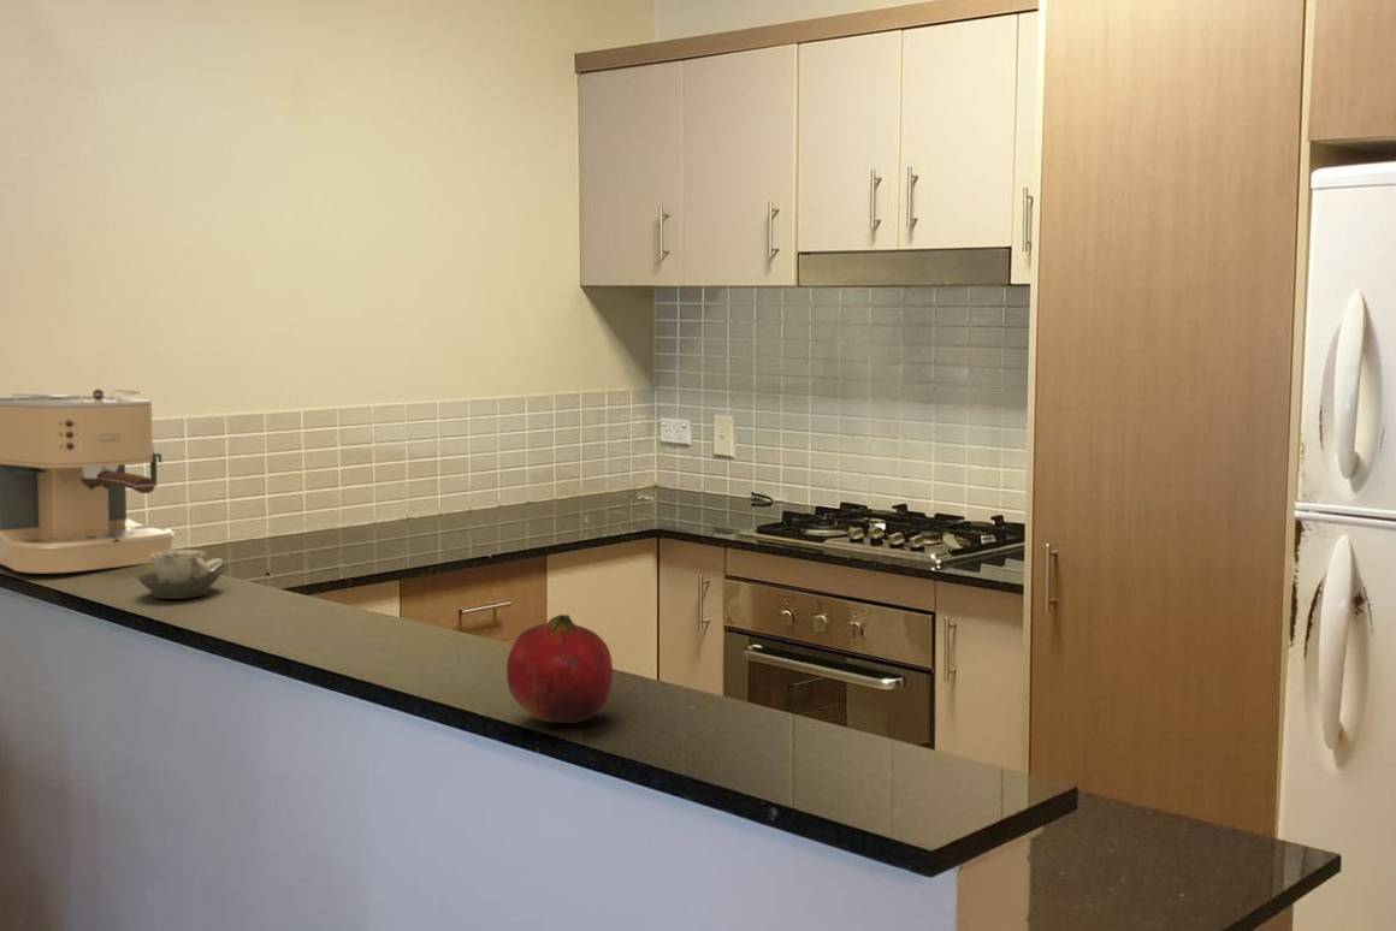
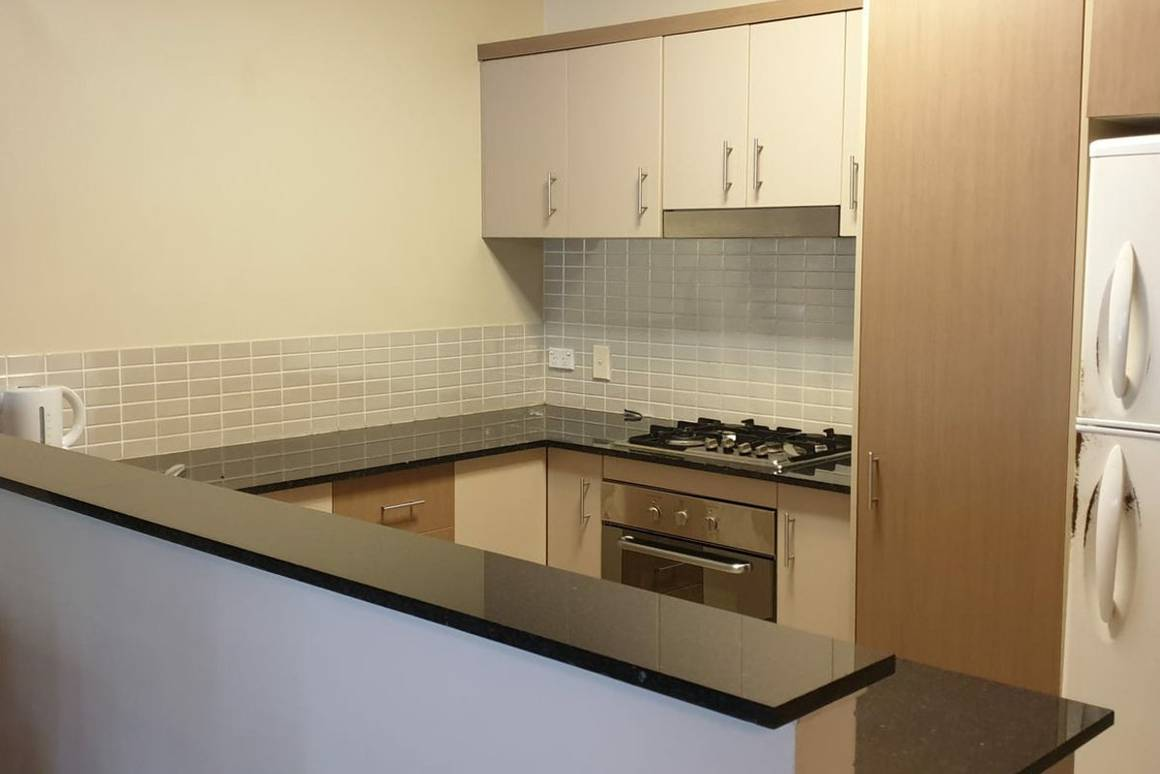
- cup [136,548,223,600]
- fruit [505,613,614,724]
- coffee maker [0,389,176,574]
